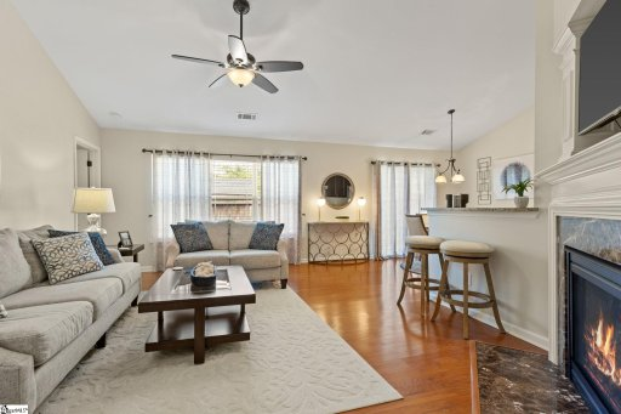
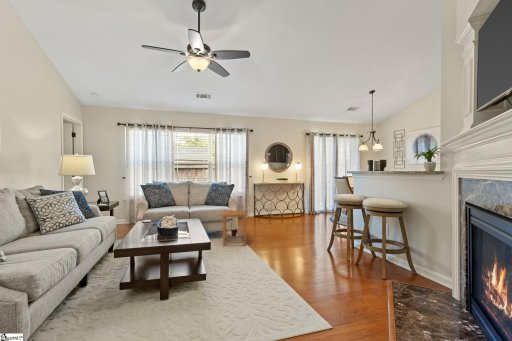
+ side table [222,209,247,247]
